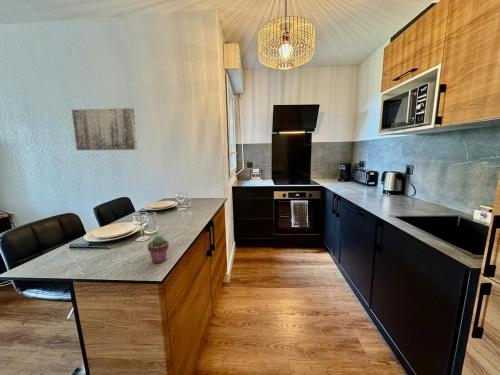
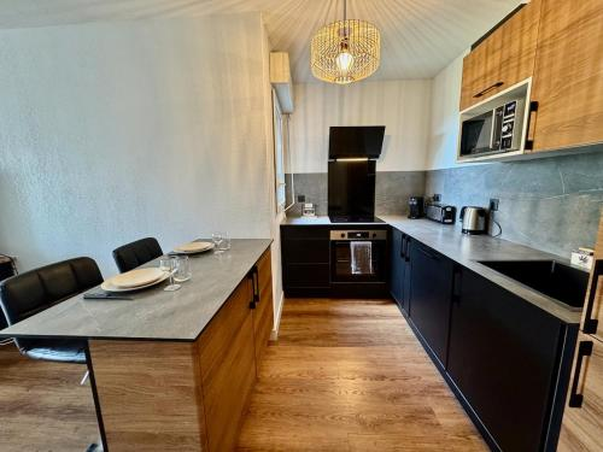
- wall art [71,107,138,151]
- potted succulent [147,235,170,264]
